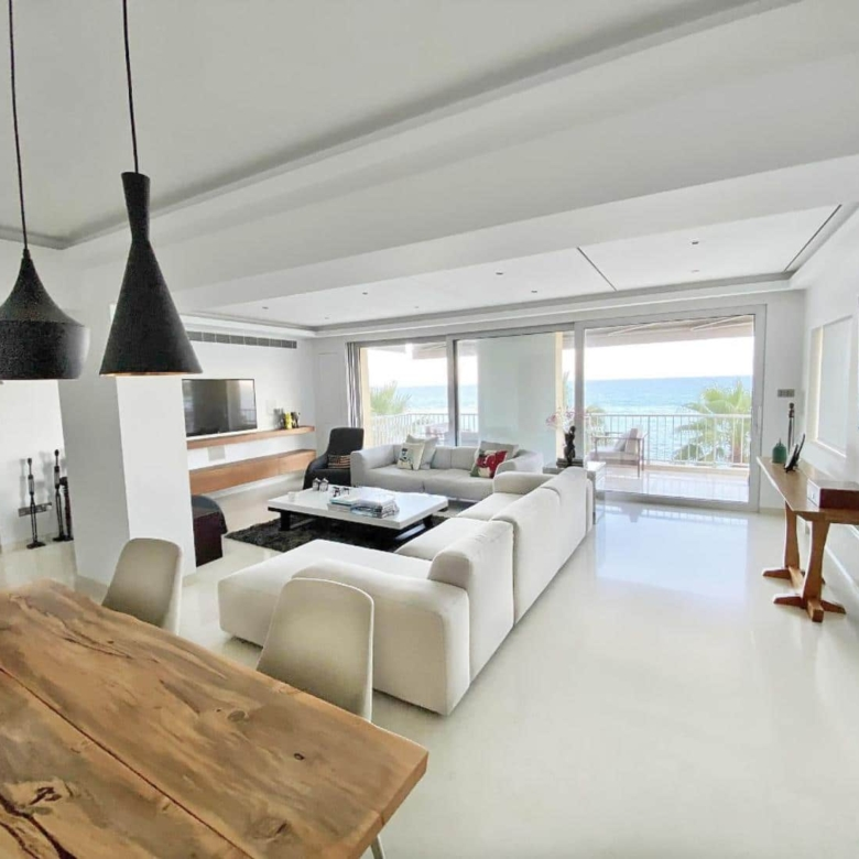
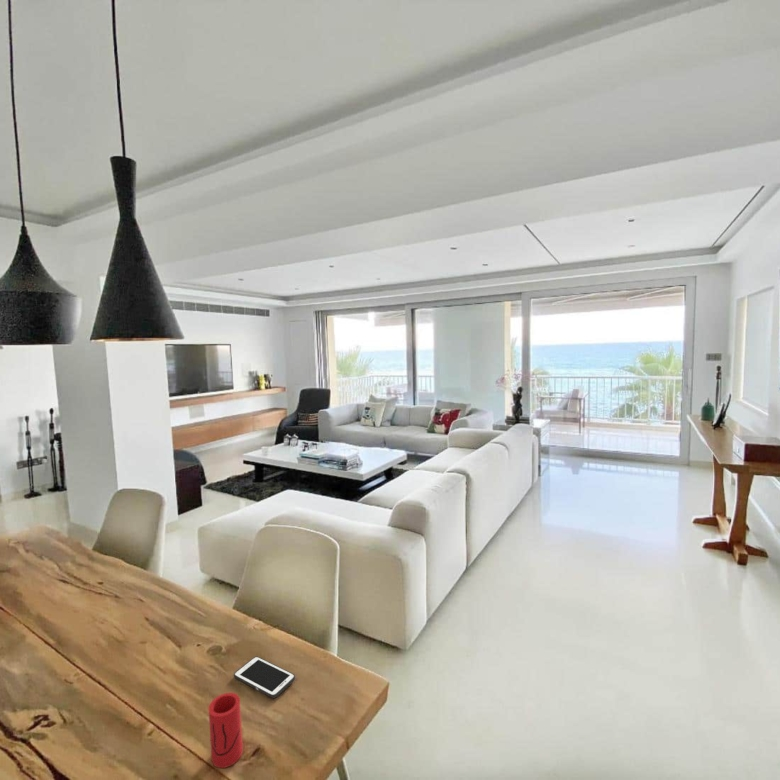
+ cup [208,692,244,769]
+ cell phone [233,655,296,699]
